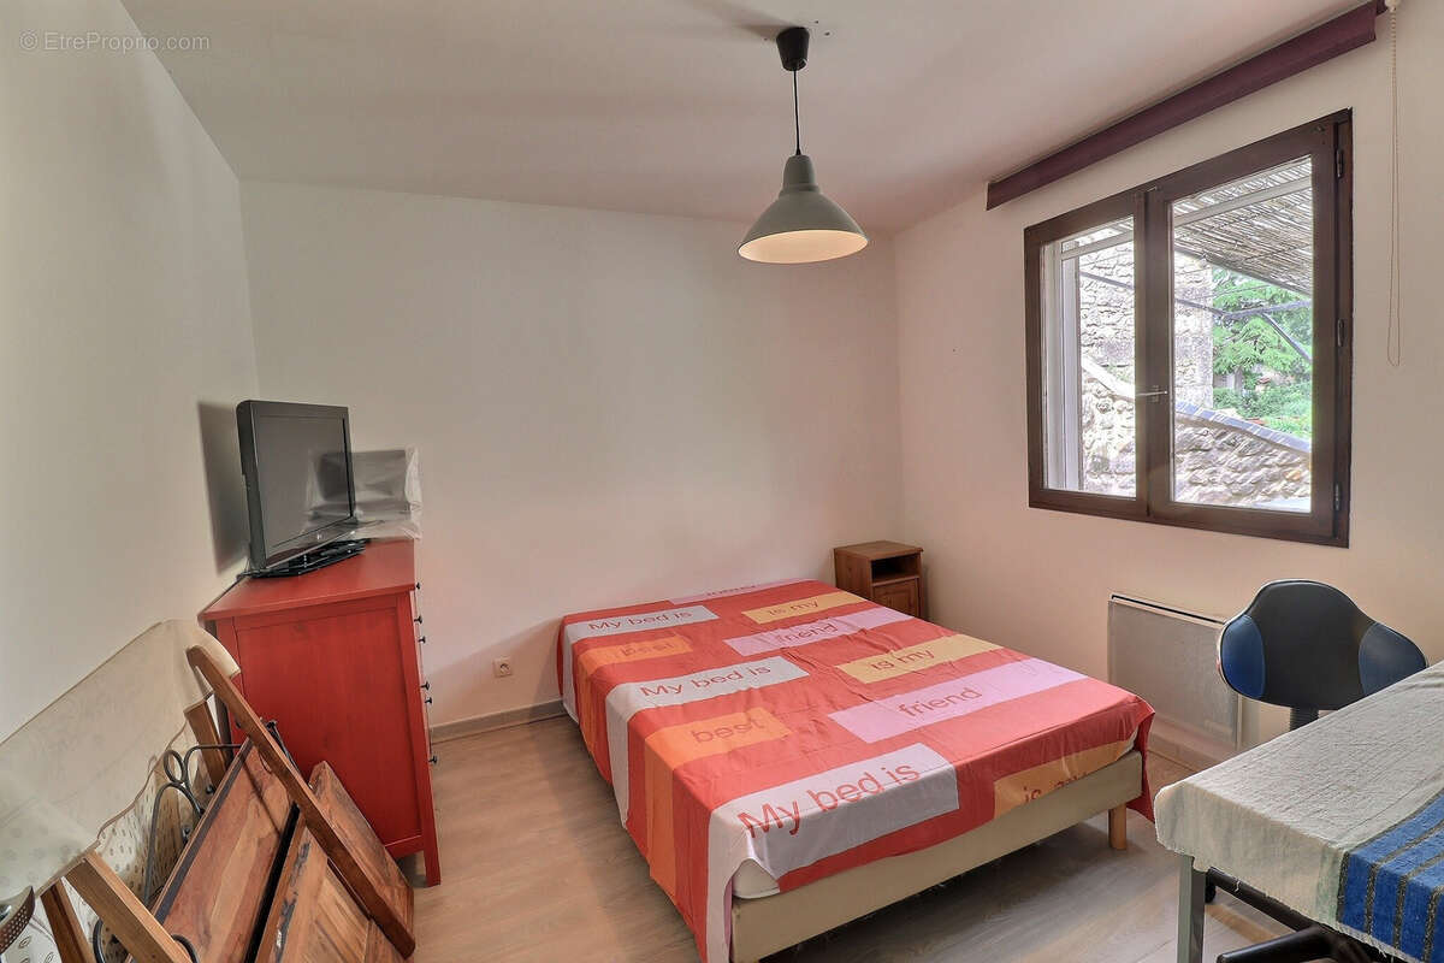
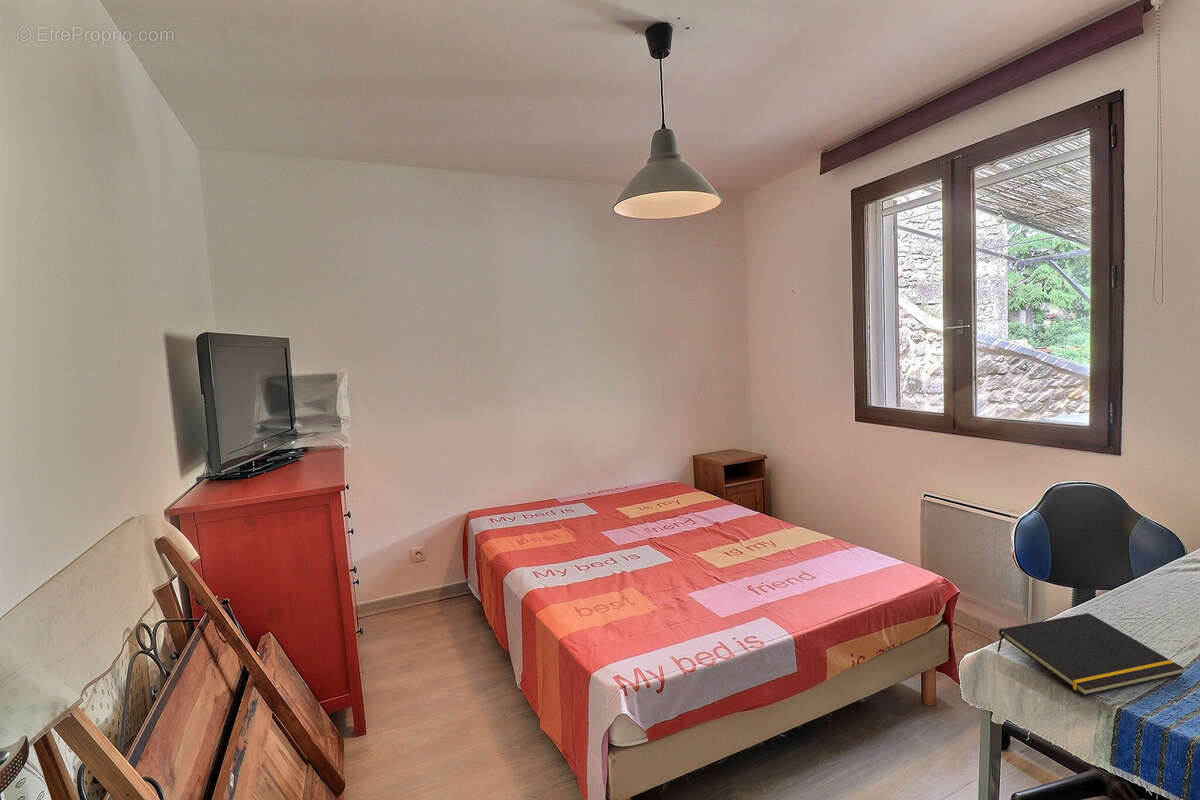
+ notepad [996,612,1185,697]
